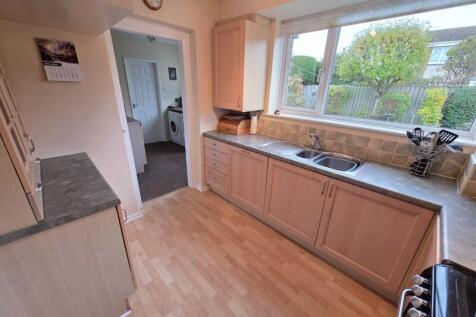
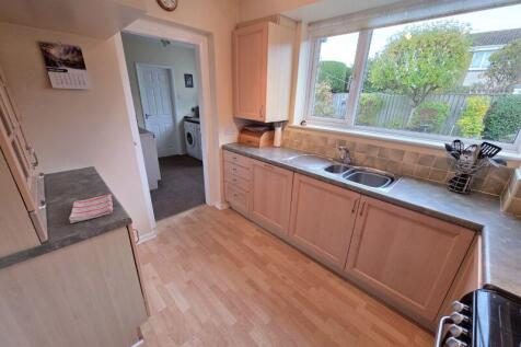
+ dish towel [68,193,114,224]
